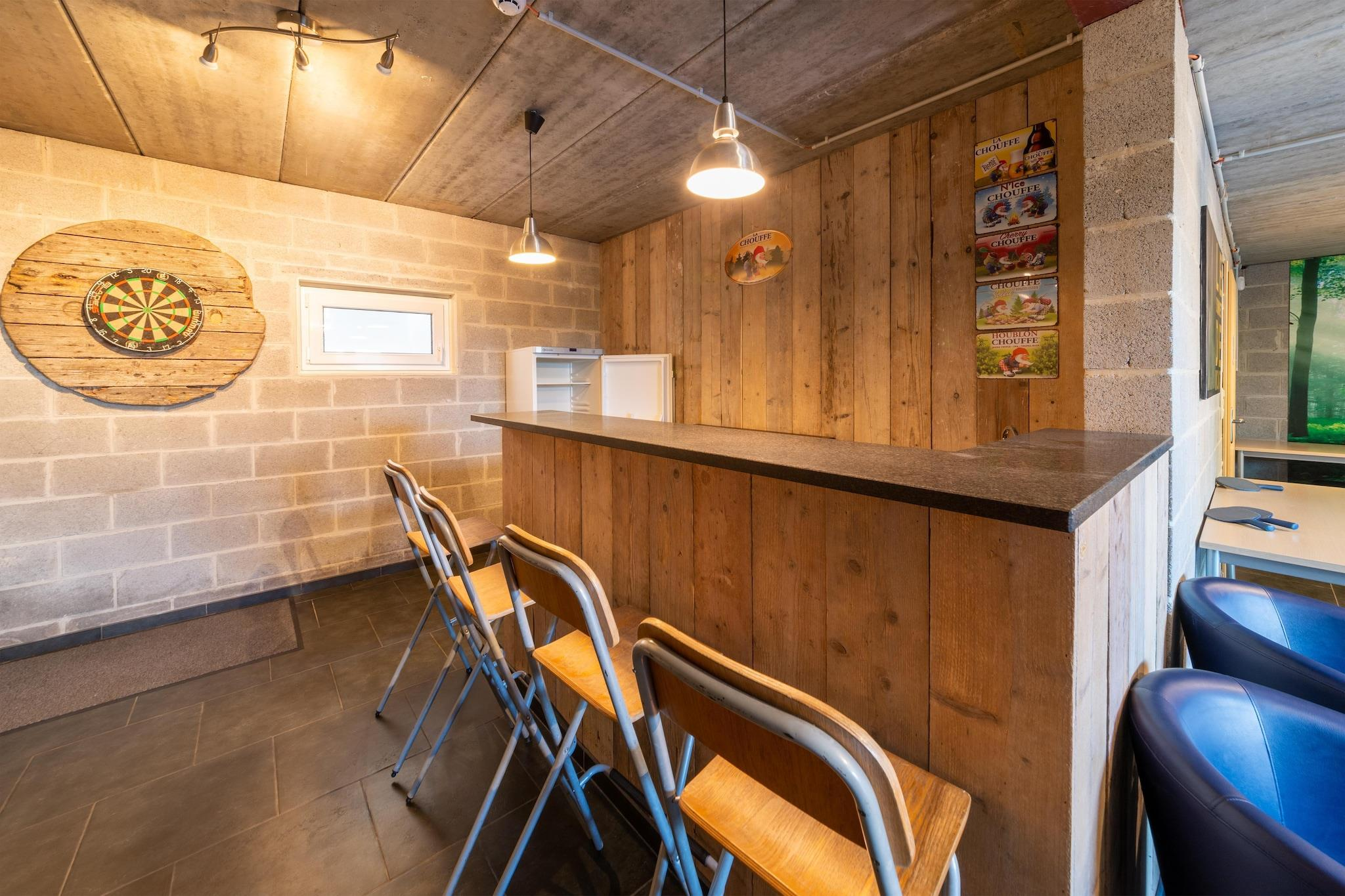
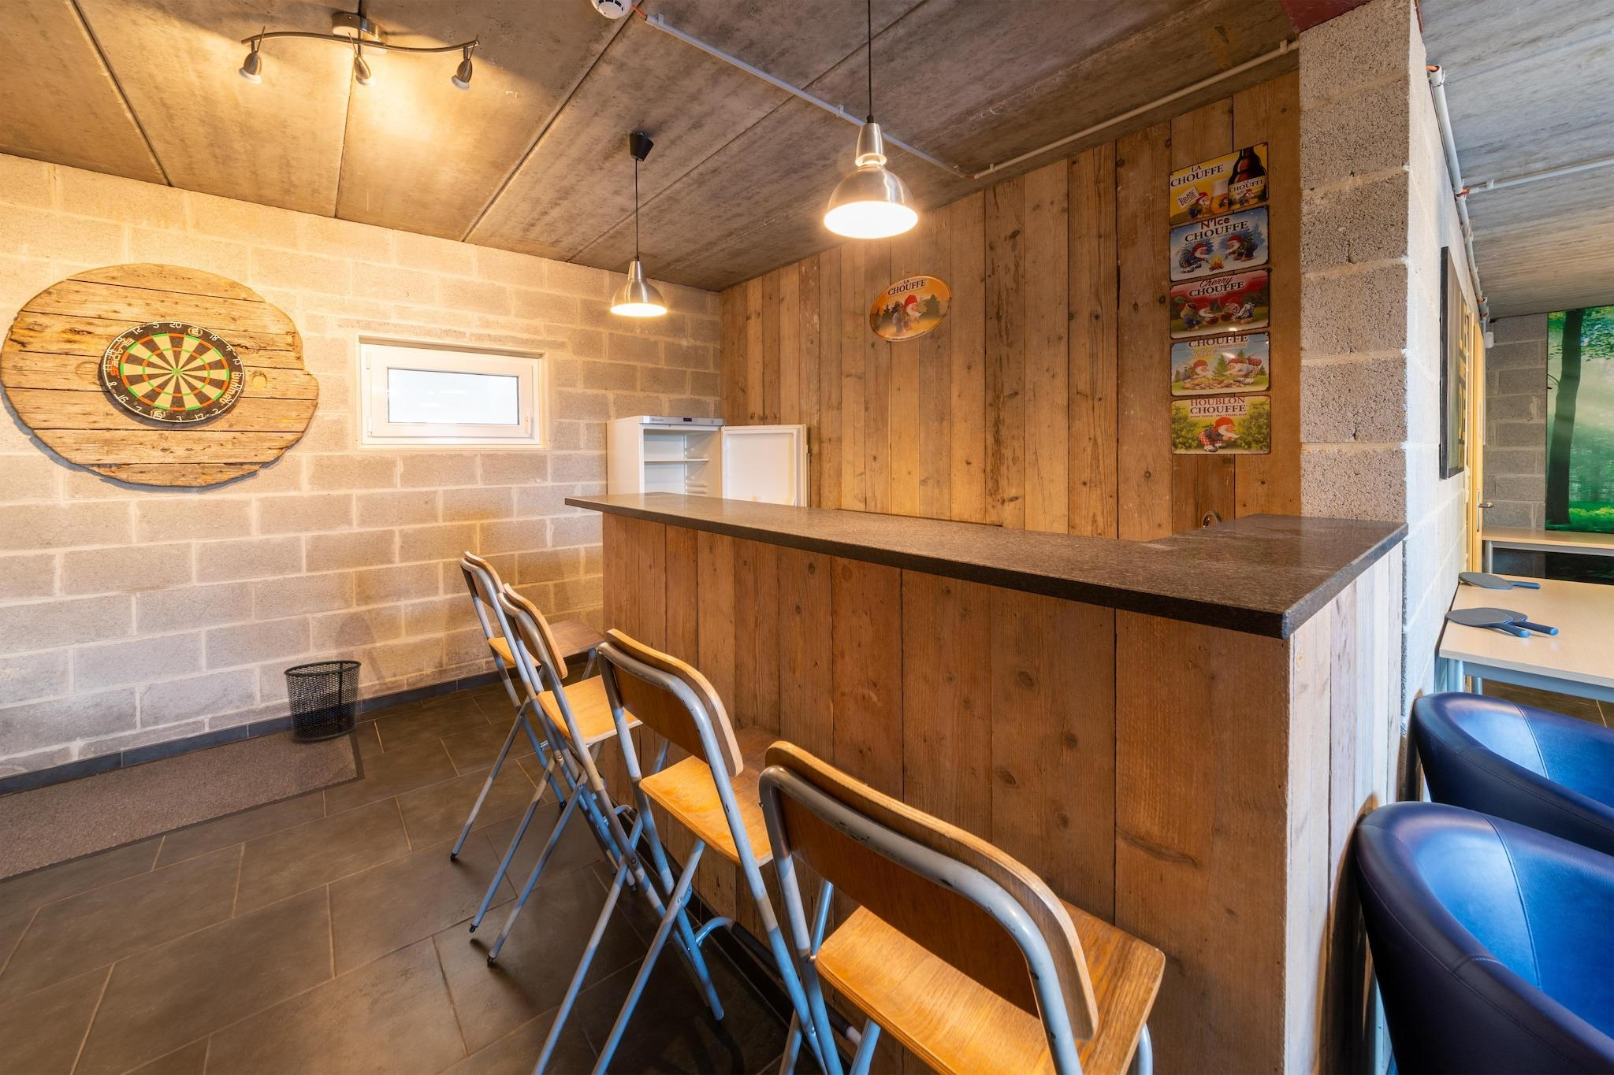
+ waste bin [283,660,362,741]
